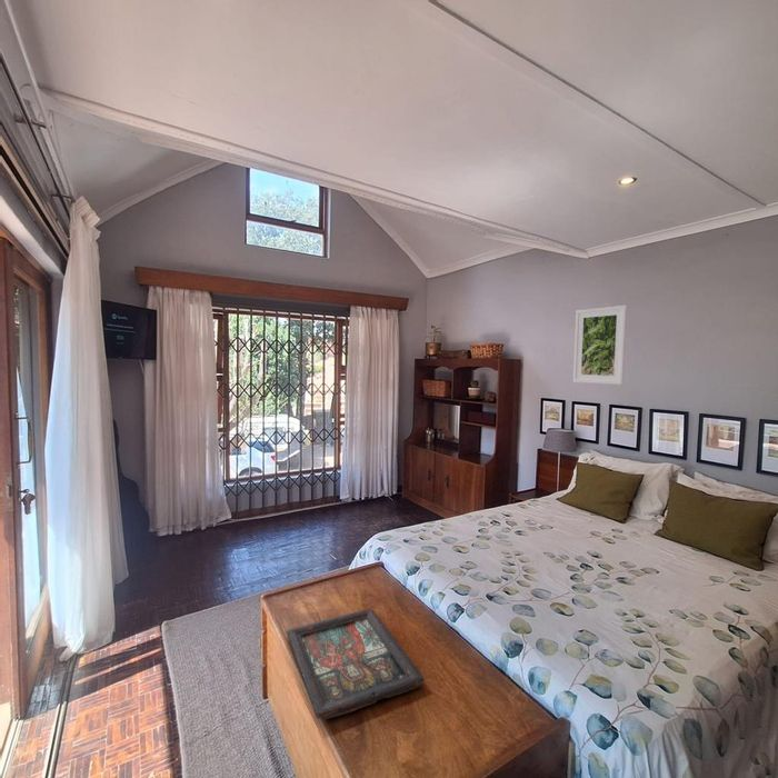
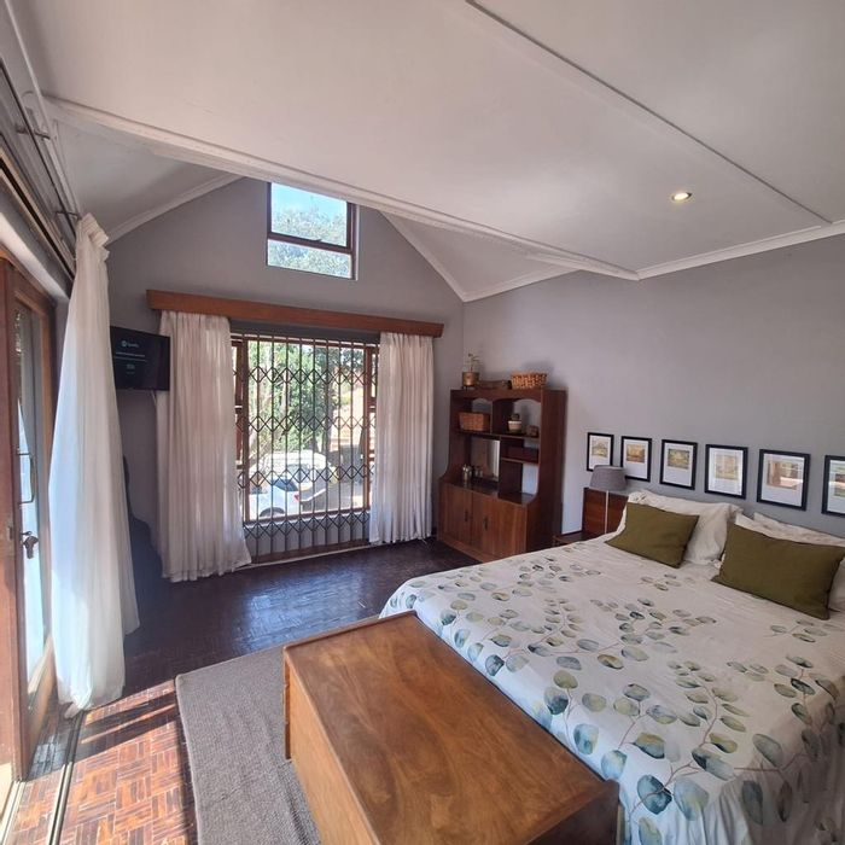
- decorative tray [286,608,426,720]
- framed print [572,305,628,386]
